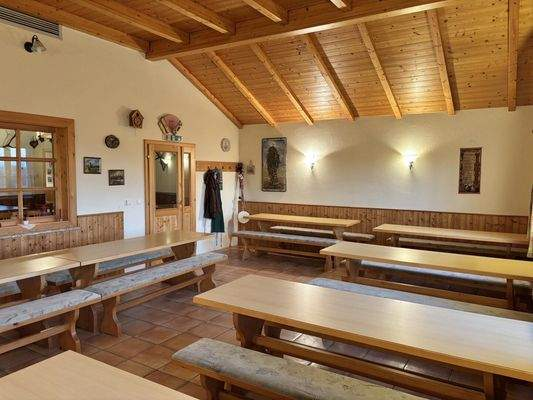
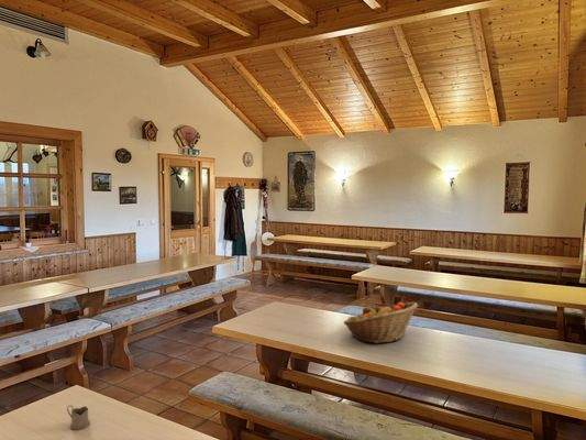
+ fruit basket [343,301,419,344]
+ tea glass holder [66,405,91,430]
